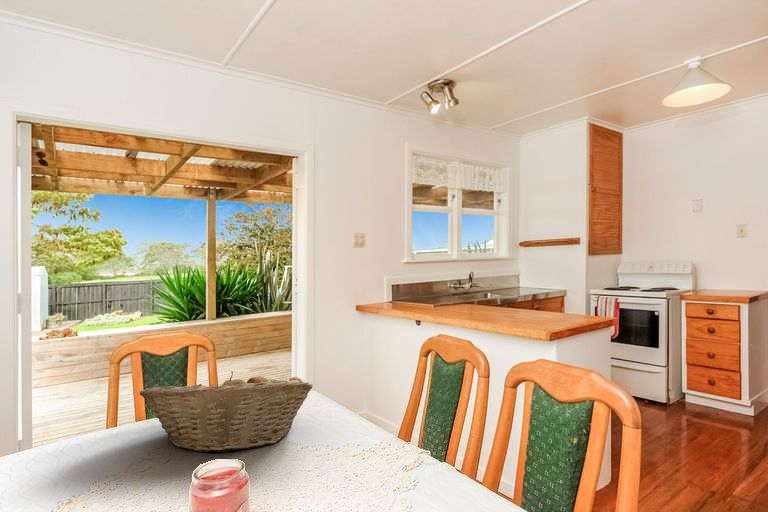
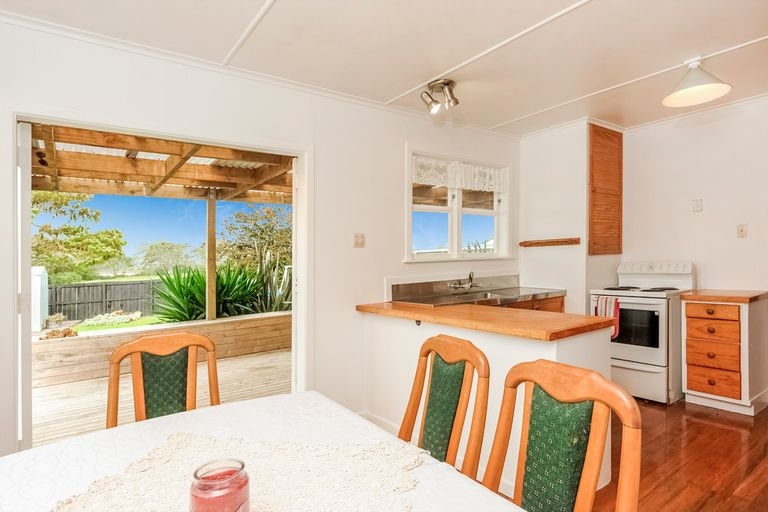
- fruit basket [139,371,314,453]
